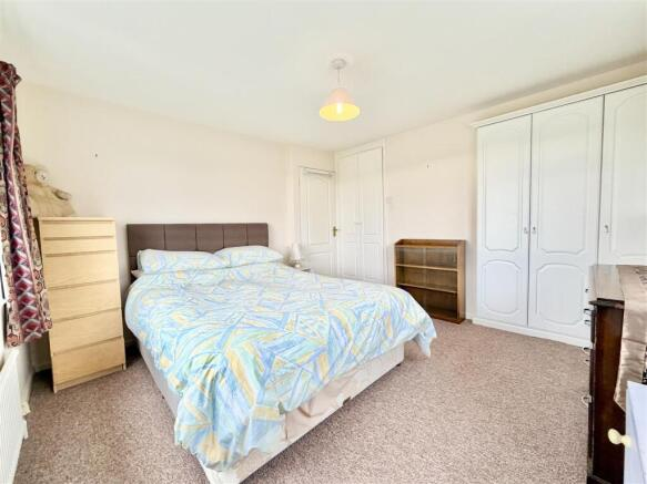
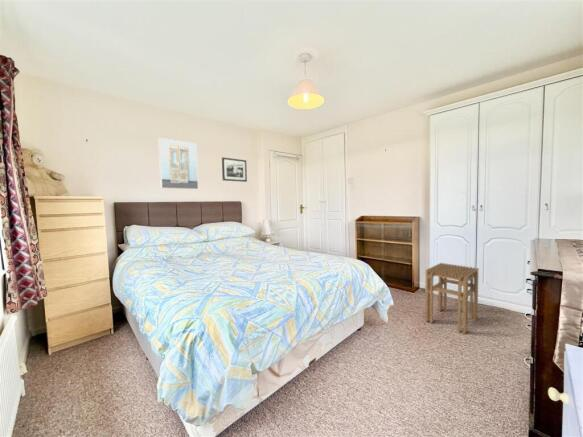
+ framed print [157,137,199,190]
+ stool [424,262,479,335]
+ picture frame [221,156,248,183]
